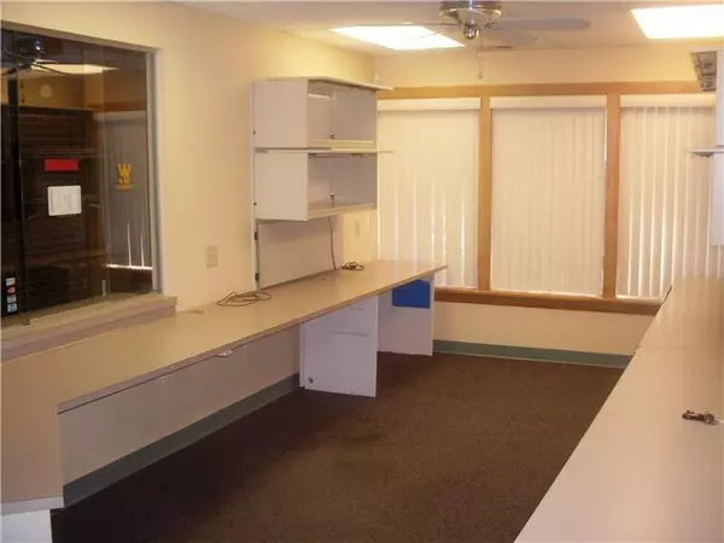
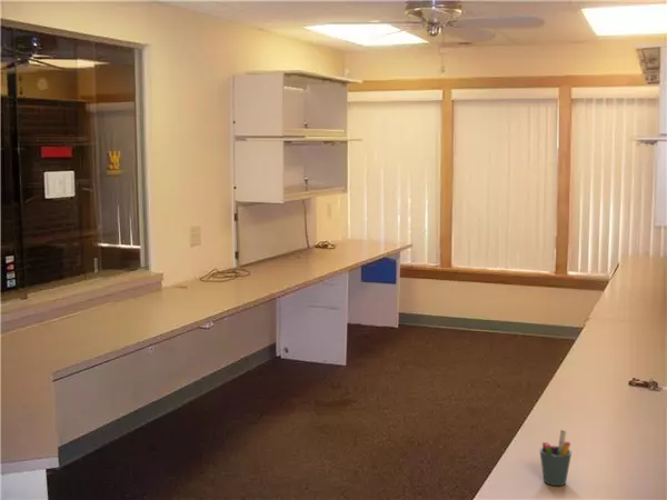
+ pen holder [538,429,573,487]
